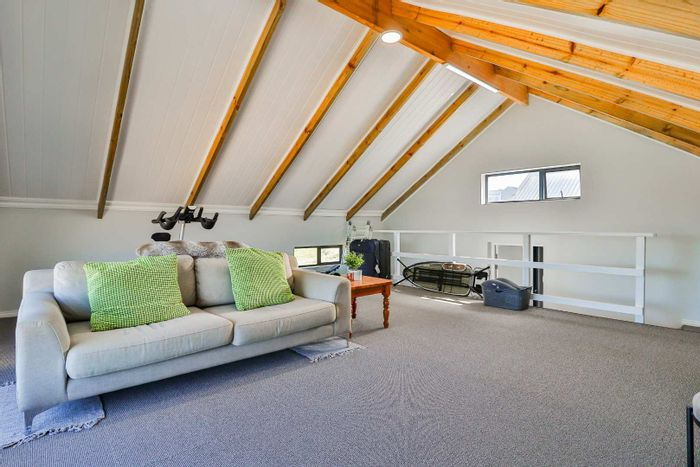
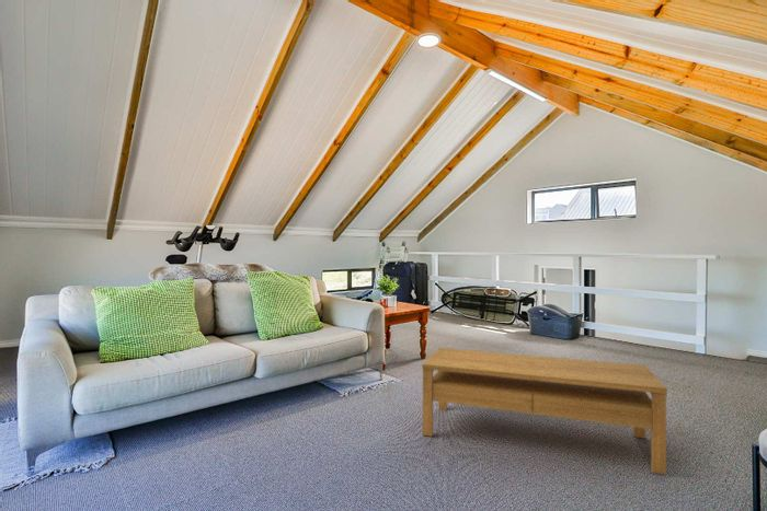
+ coffee table [421,347,668,476]
